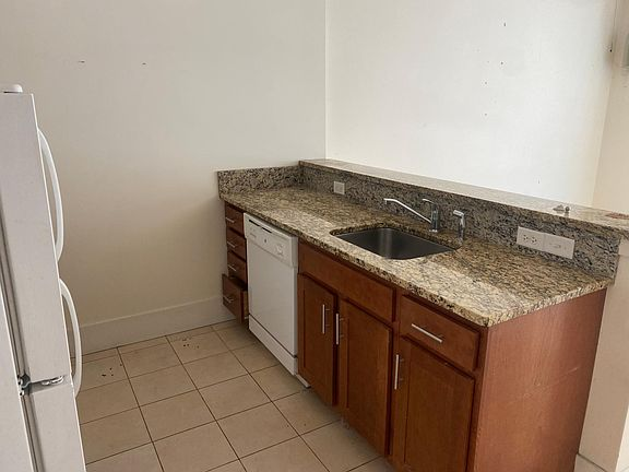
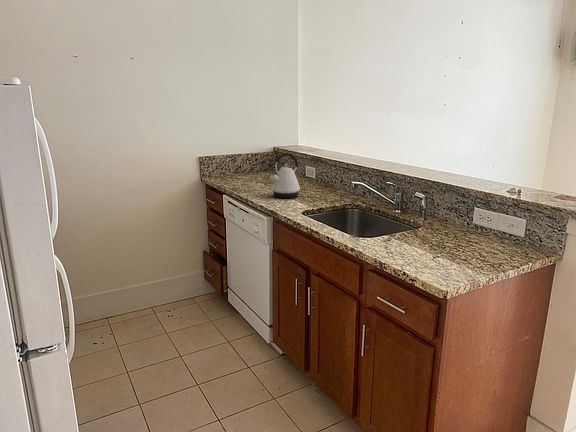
+ kettle [270,152,301,199]
